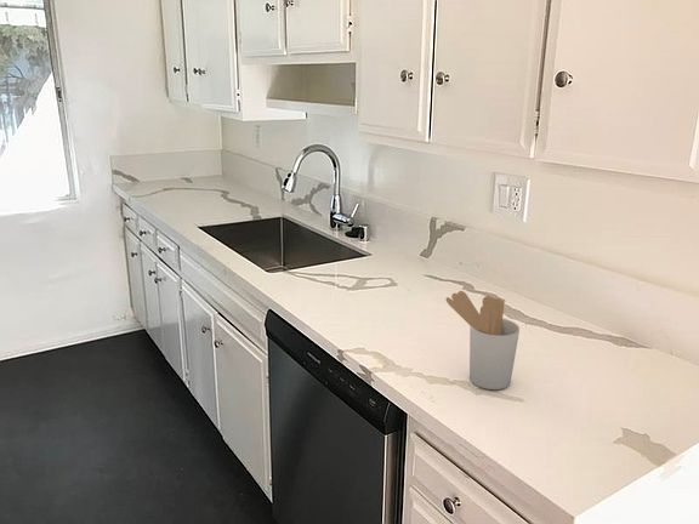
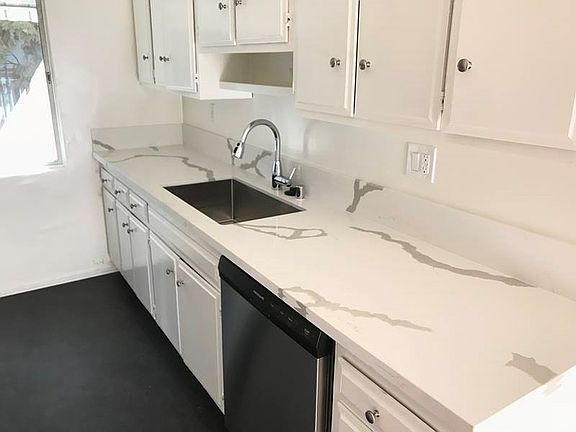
- utensil holder [444,290,521,391]
